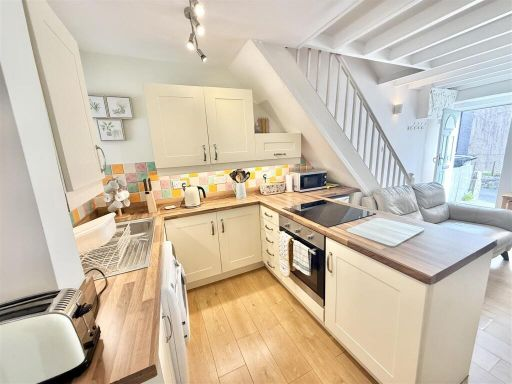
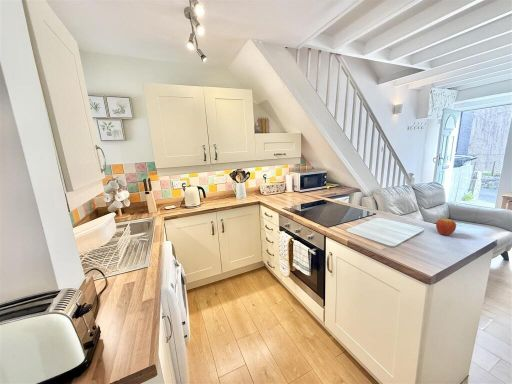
+ fruit [435,217,457,236]
